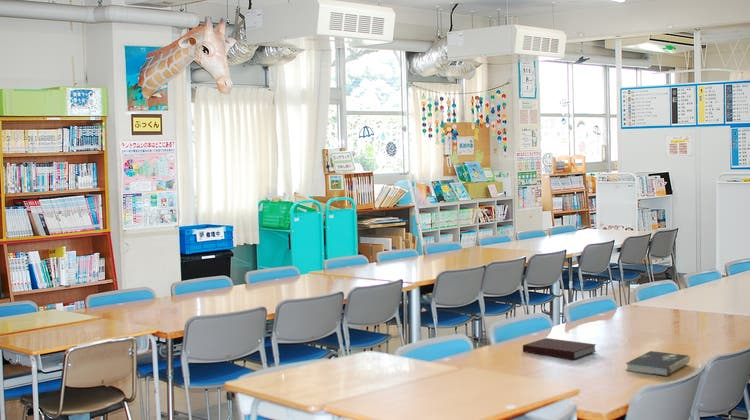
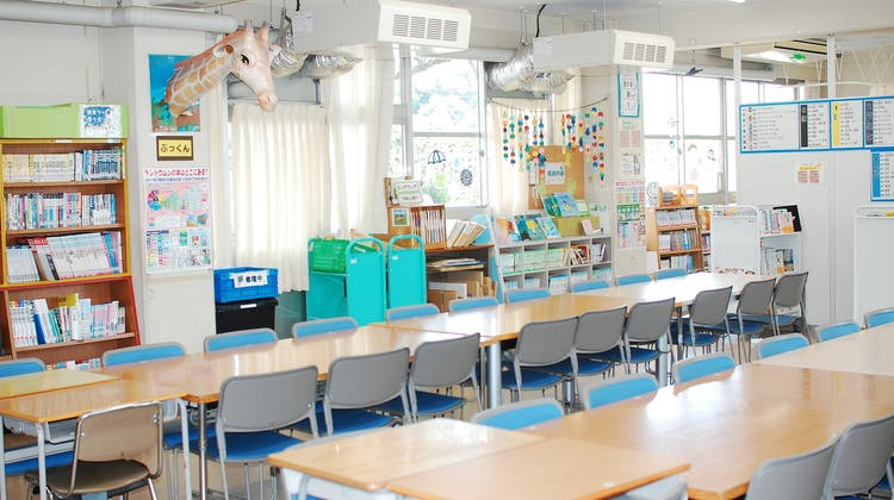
- book [625,350,691,377]
- notebook [522,337,597,360]
